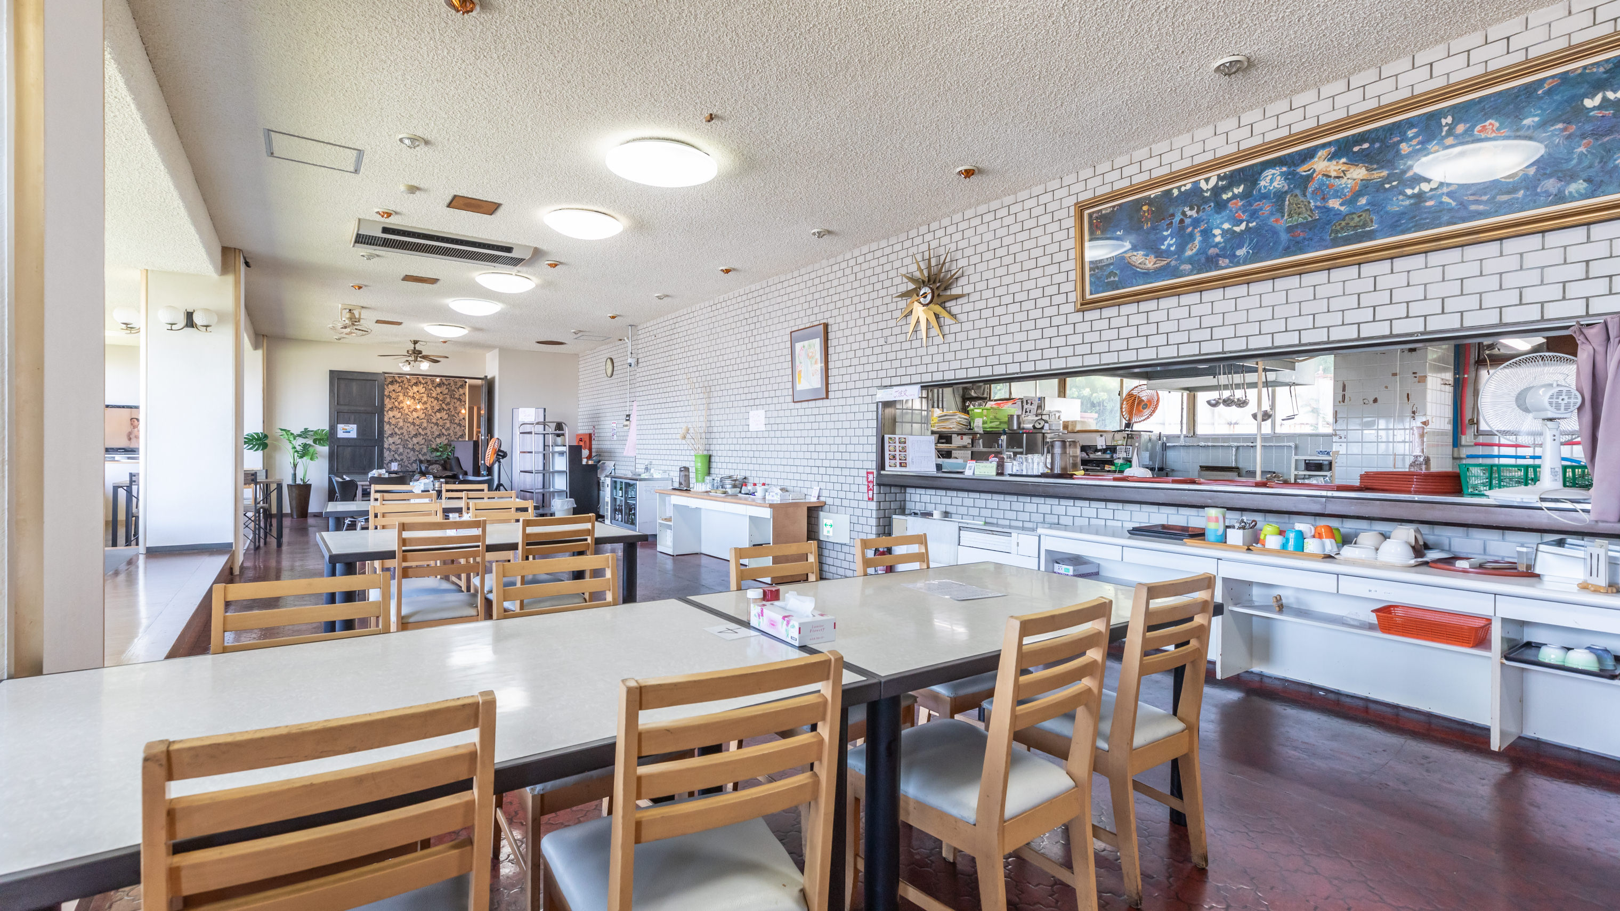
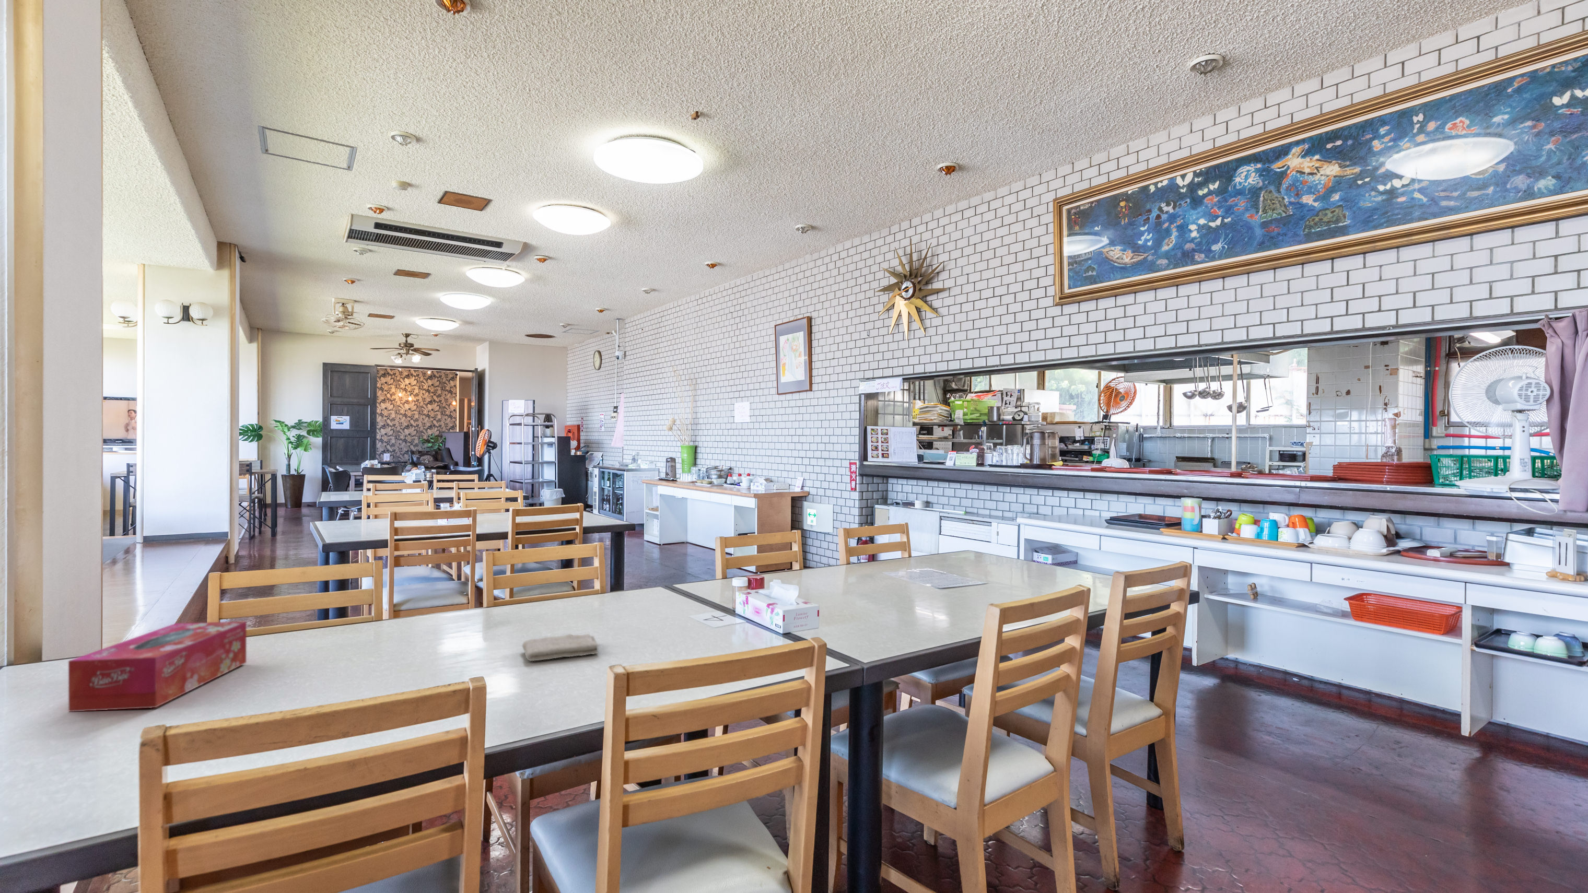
+ tissue box [68,620,248,712]
+ washcloth [521,633,600,662]
